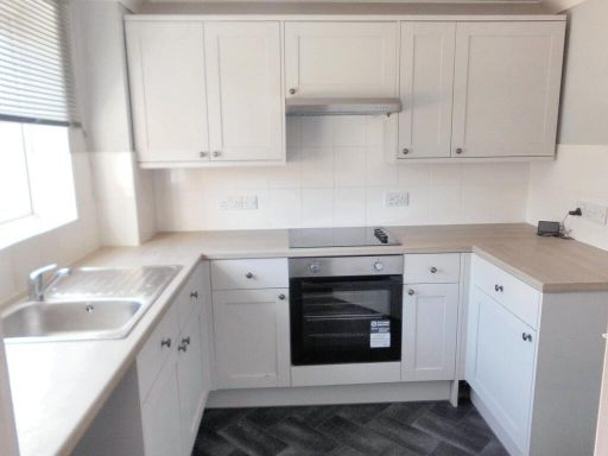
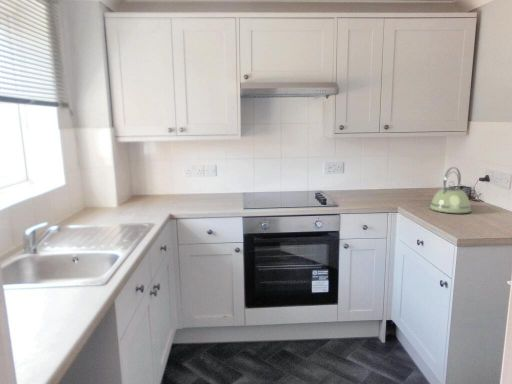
+ kettle [428,166,473,214]
